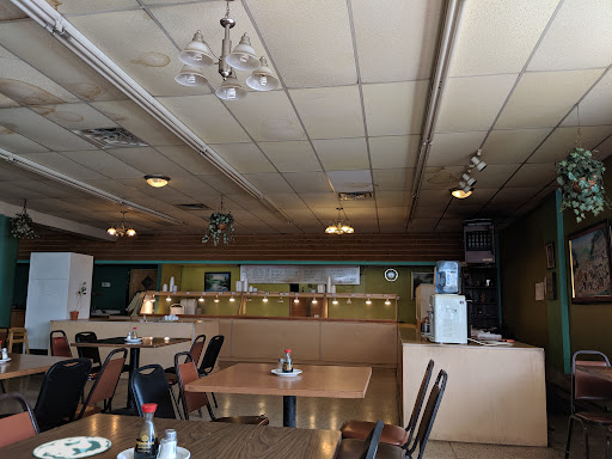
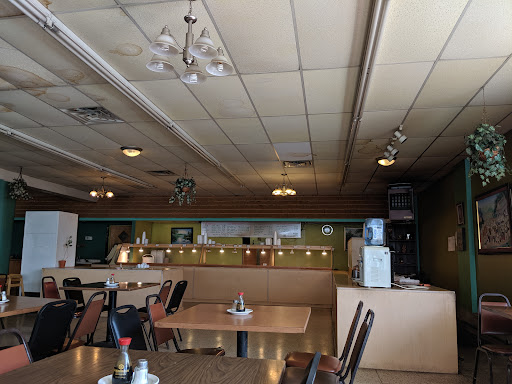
- plate [31,435,114,459]
